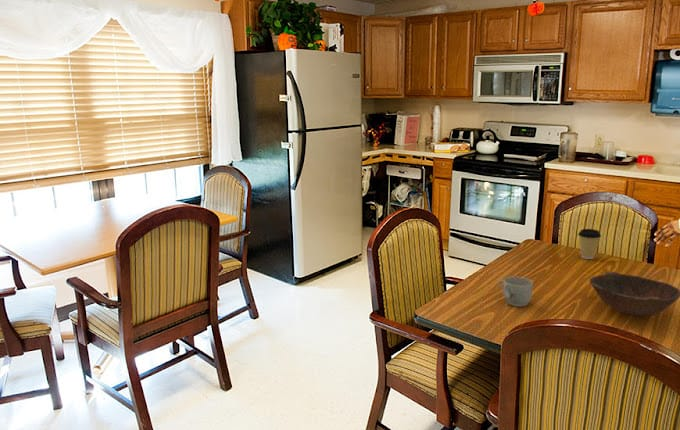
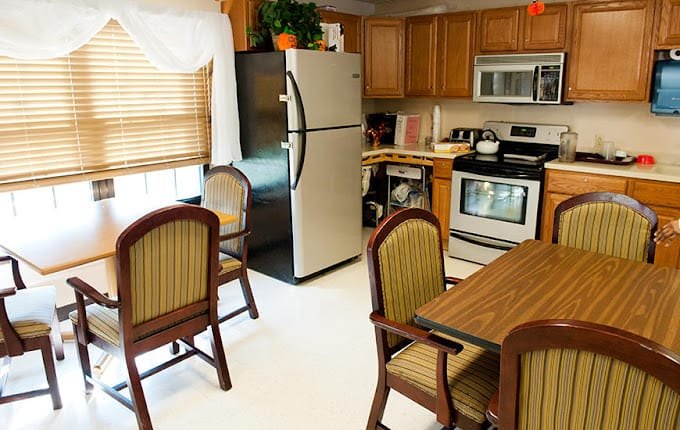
- coffee cup [577,228,602,260]
- mug [497,276,534,307]
- bowl [588,271,680,317]
